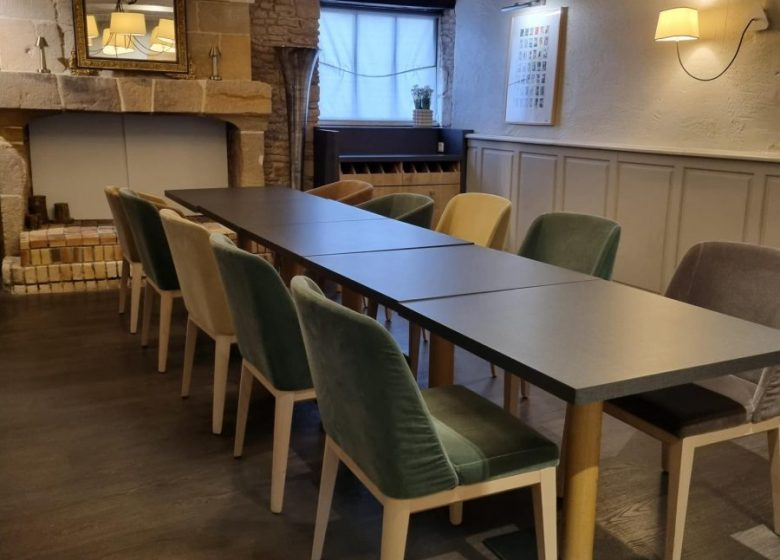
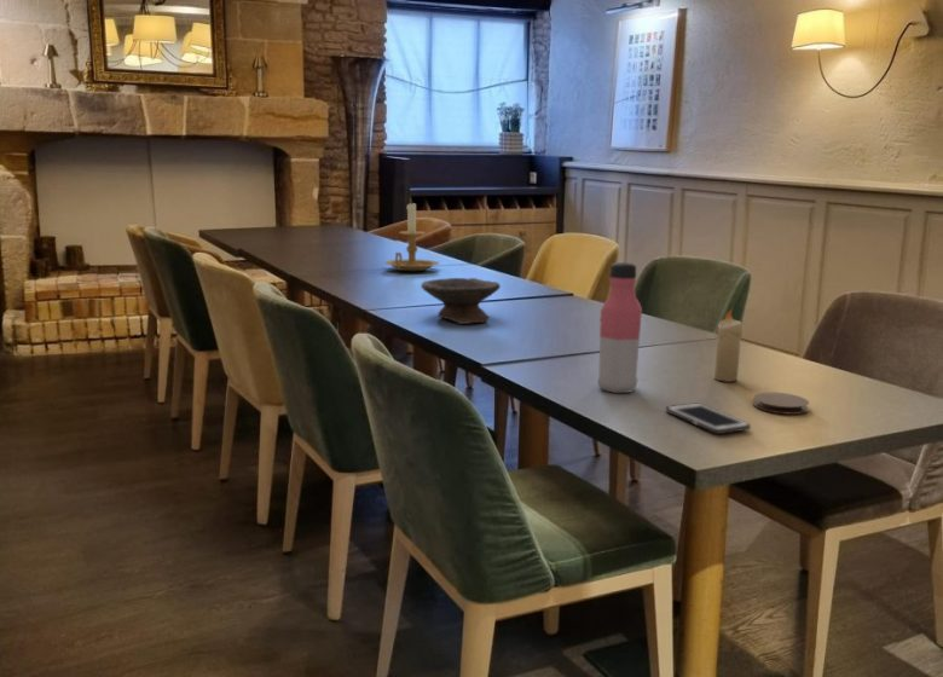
+ cell phone [665,403,752,435]
+ candle [713,307,744,383]
+ candle holder [383,199,440,272]
+ water bottle [596,261,643,394]
+ coaster [752,392,810,416]
+ bowl [420,277,502,325]
